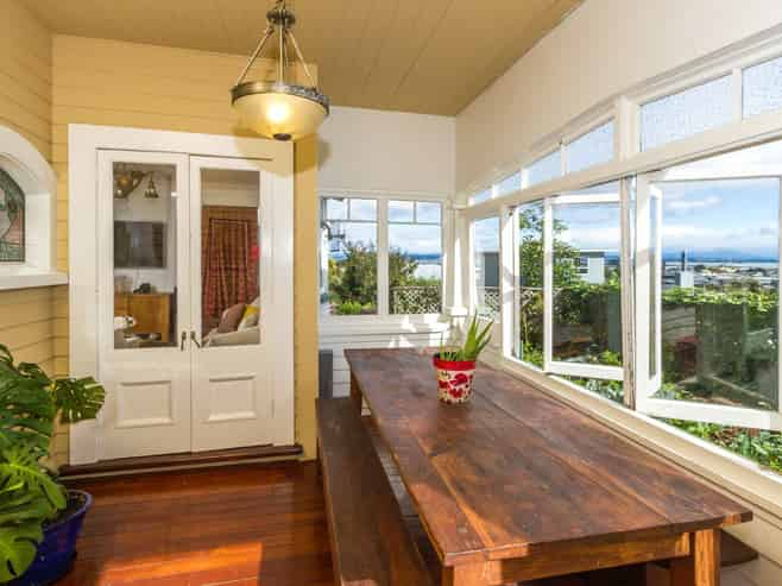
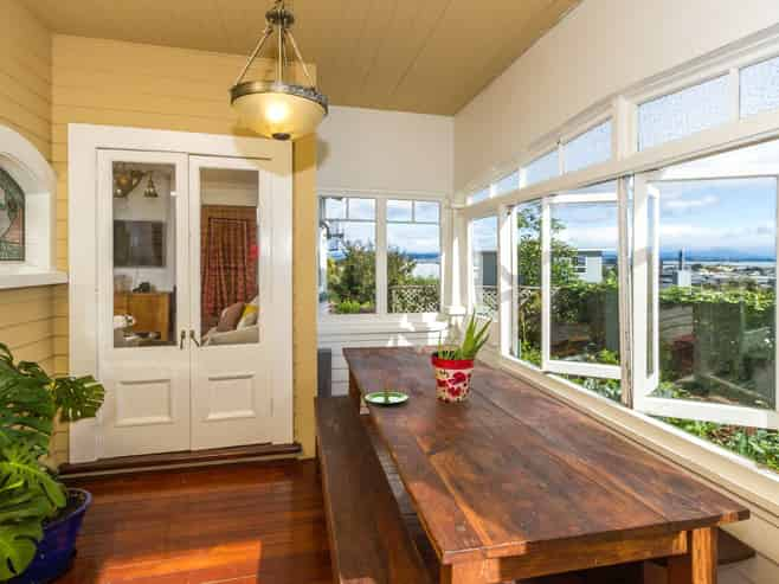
+ candle [363,371,410,405]
